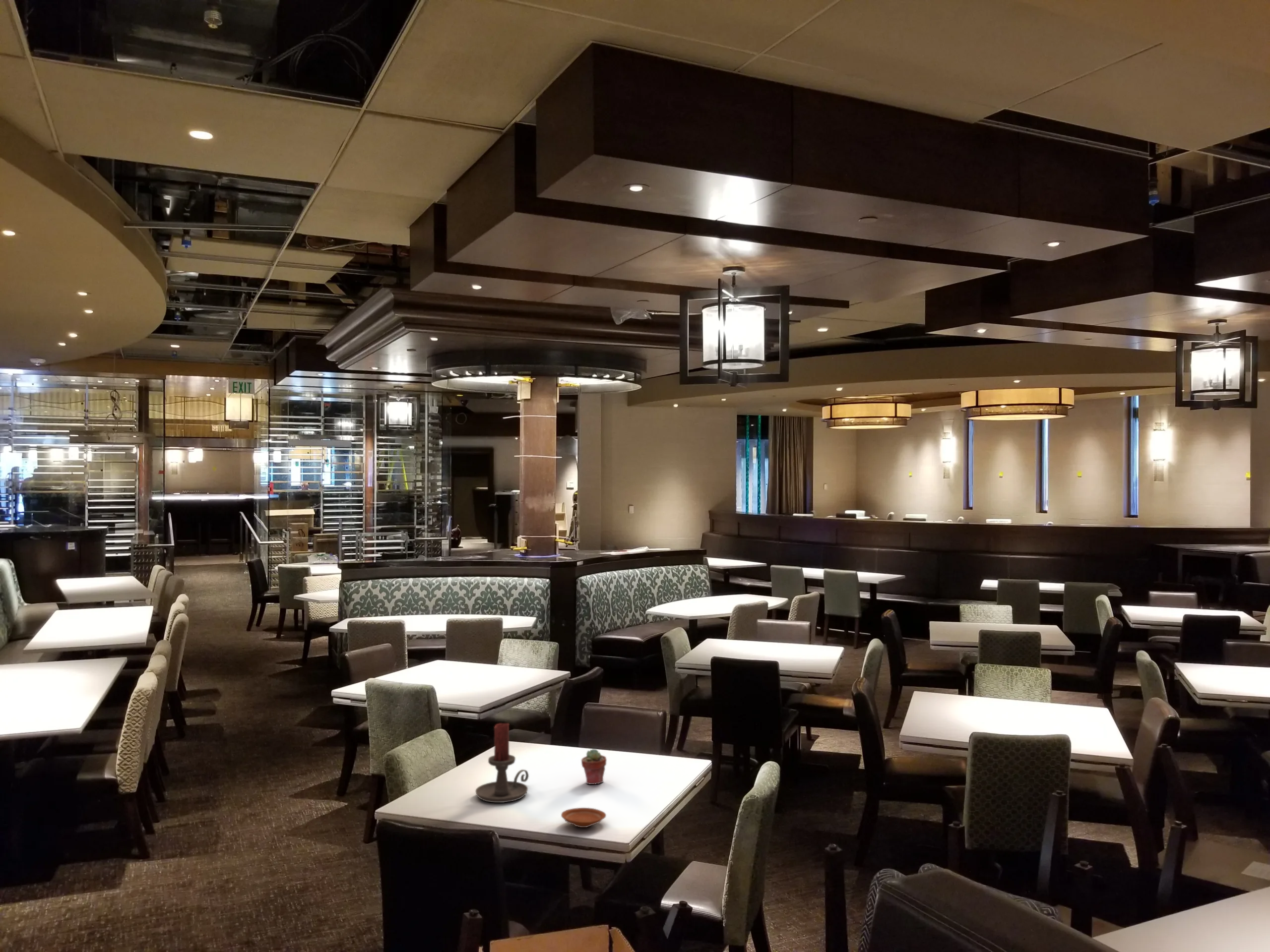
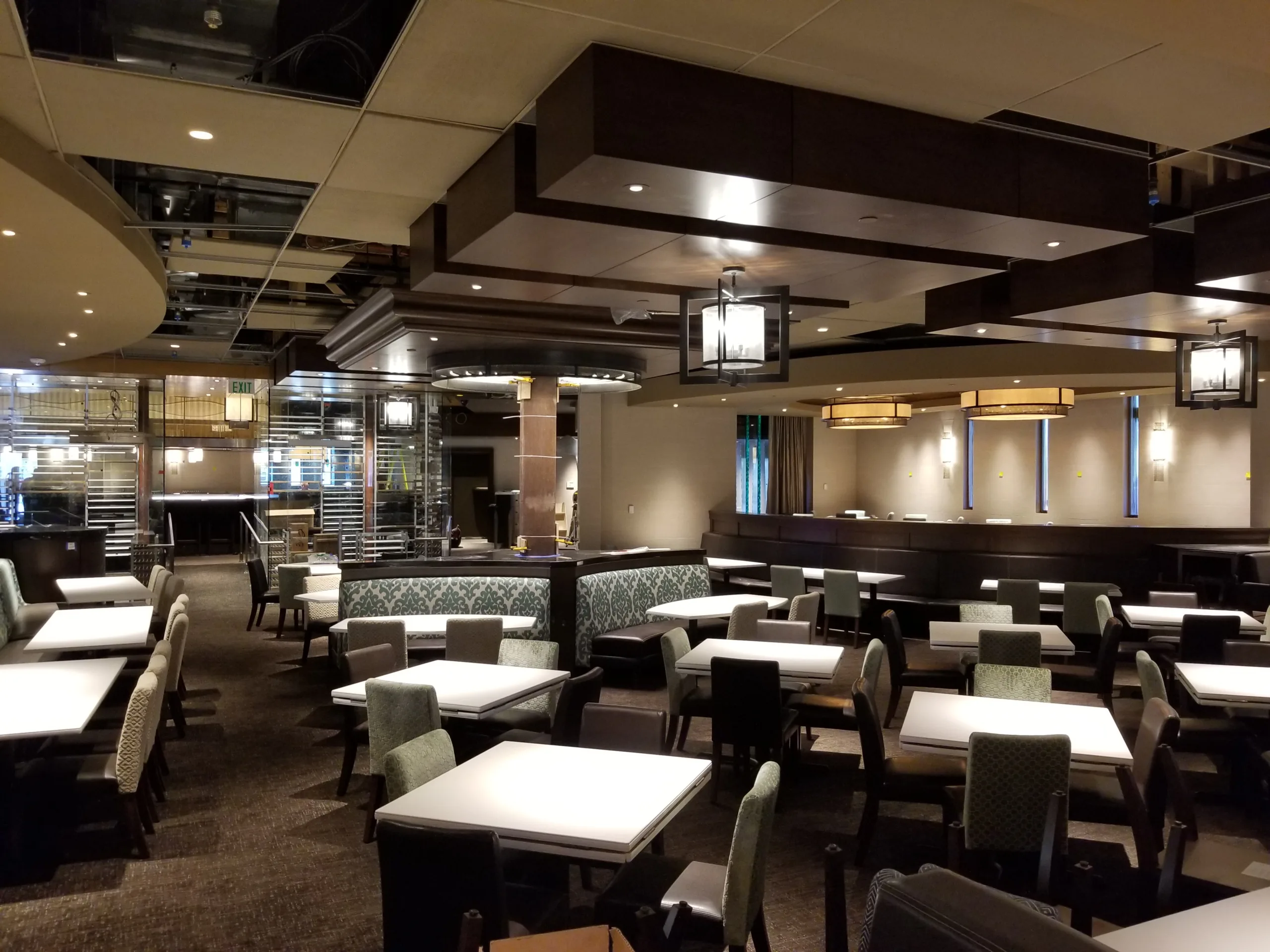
- plate [561,807,607,828]
- candle holder [475,723,529,803]
- potted succulent [581,748,607,785]
